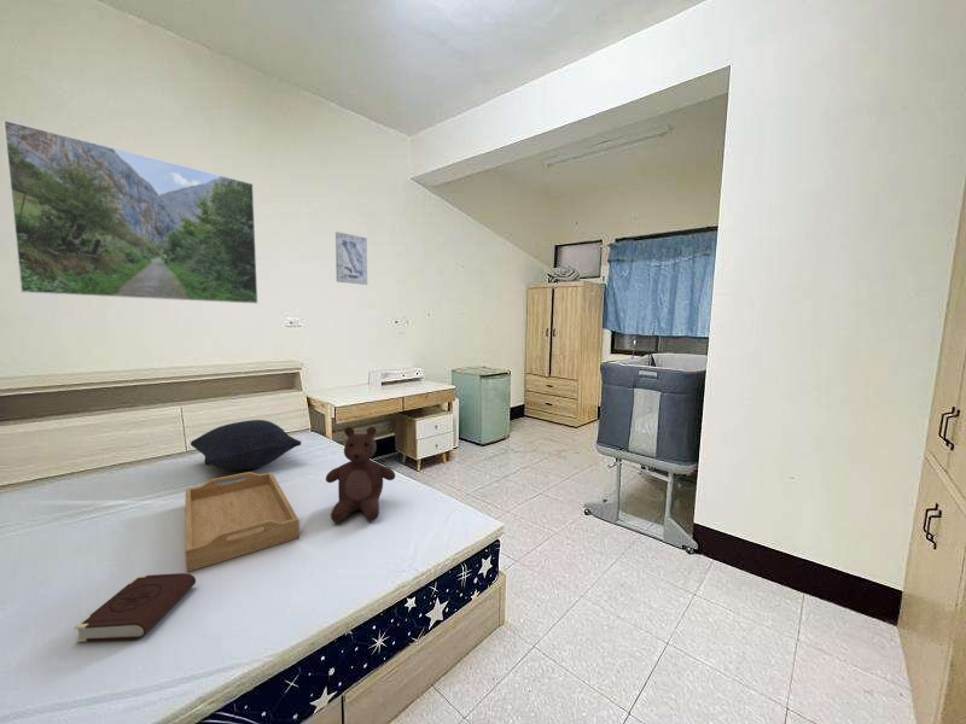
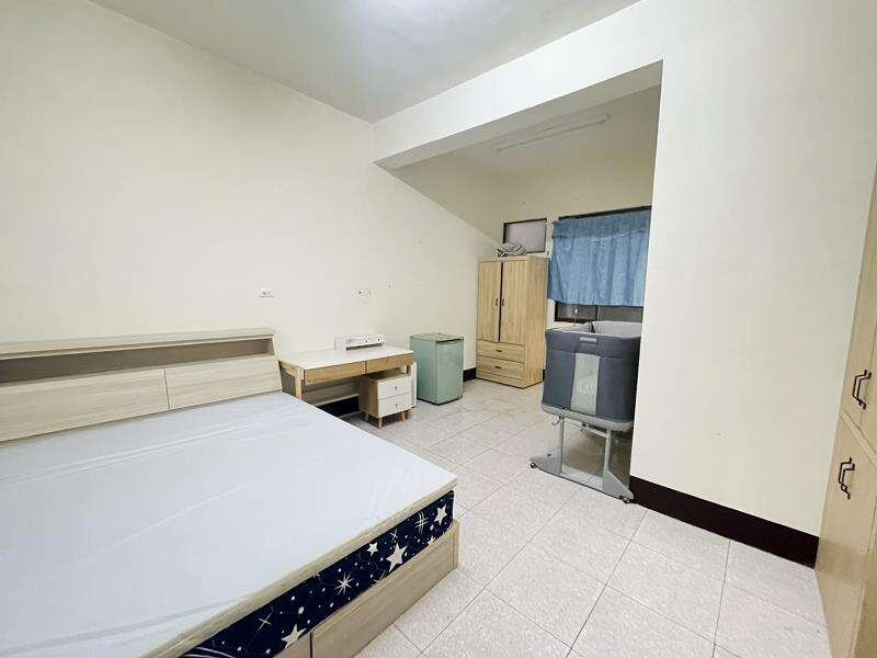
- serving tray [185,471,301,573]
- pillow [190,419,302,472]
- teddy bear [325,425,396,524]
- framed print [2,118,260,305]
- book [74,572,197,643]
- wall art [334,230,368,286]
